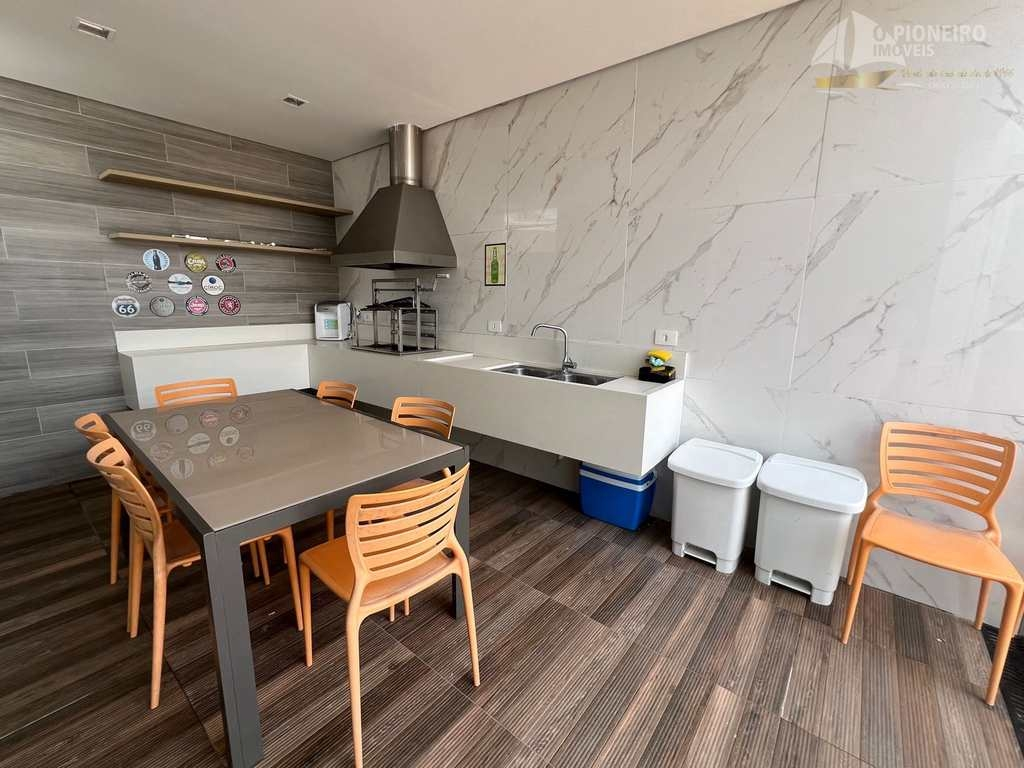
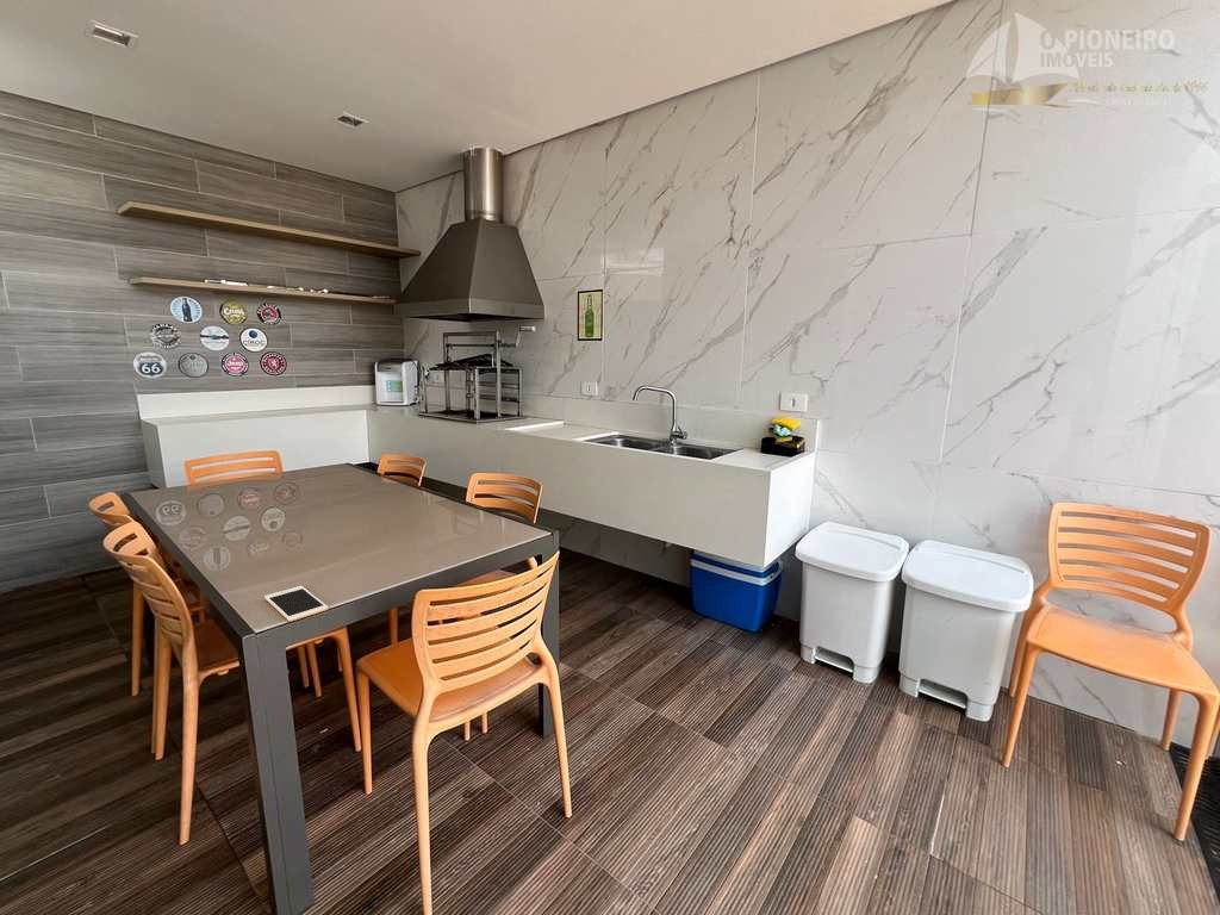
+ cell phone [263,585,329,622]
